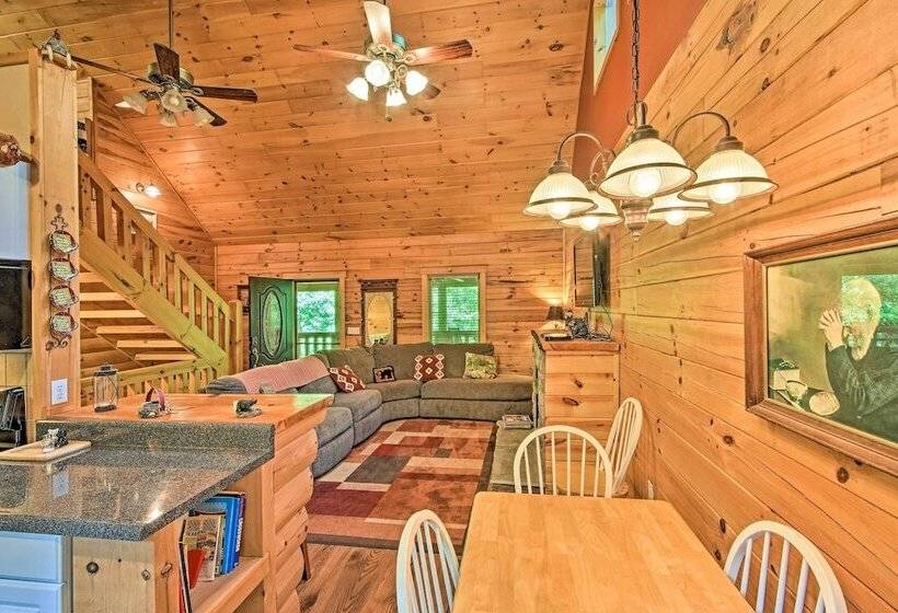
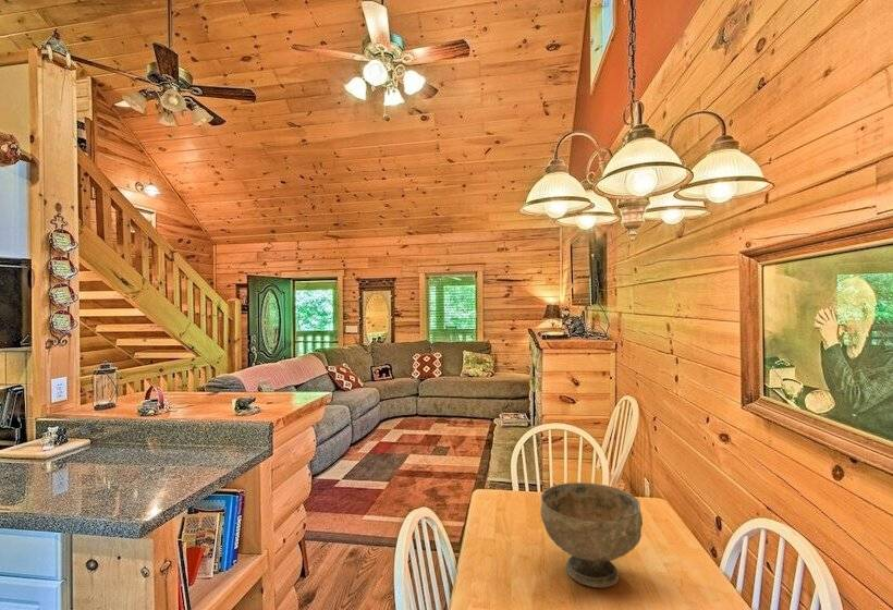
+ decorative bowl [539,481,644,588]
